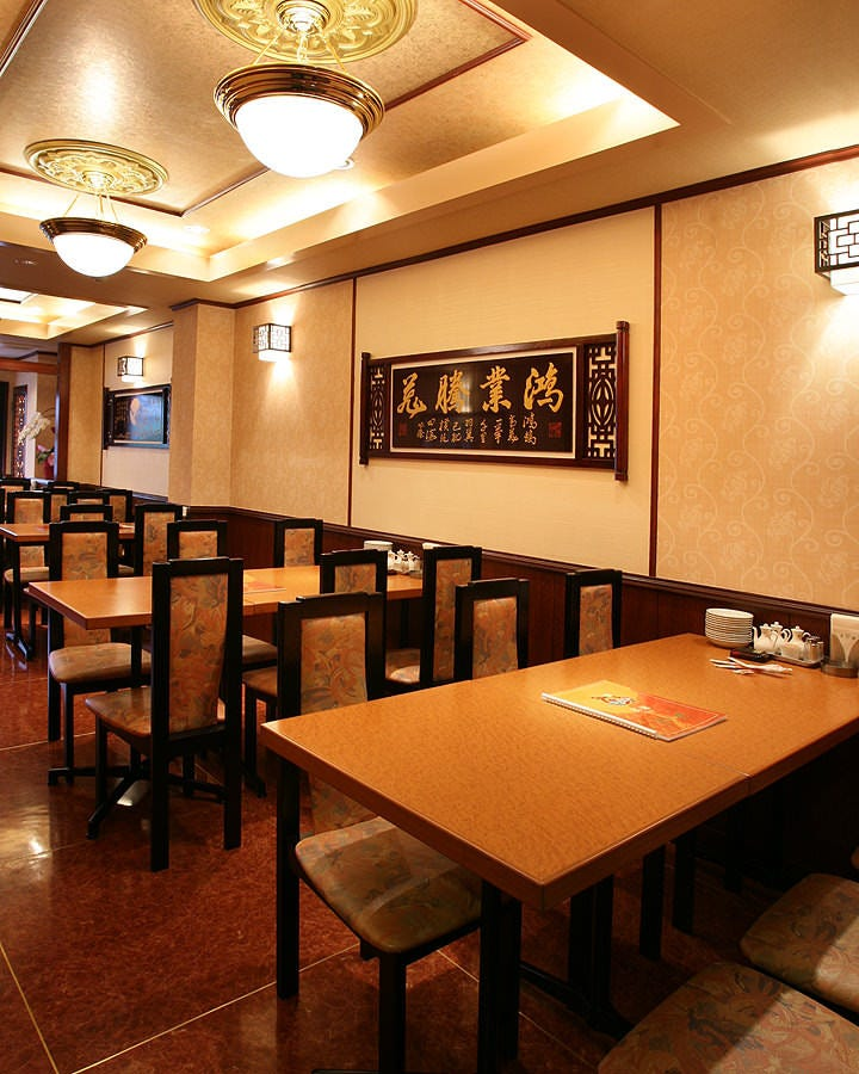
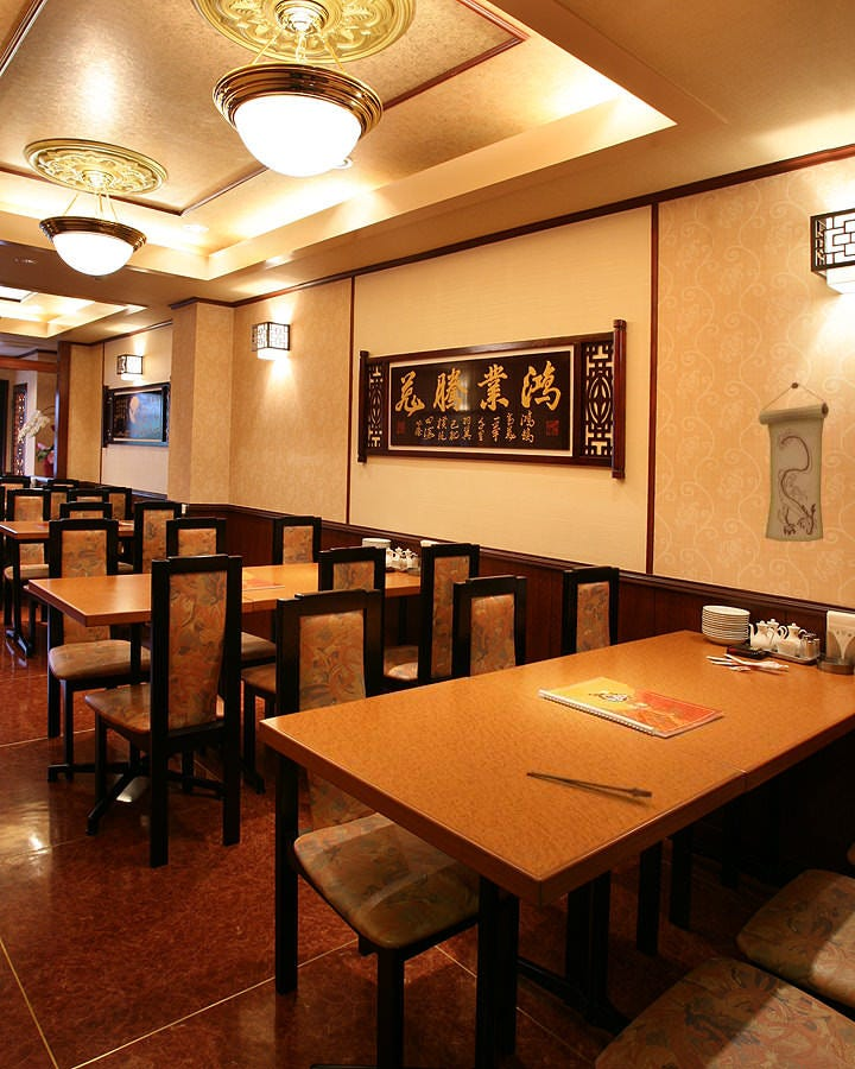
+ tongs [525,771,653,798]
+ wall scroll [758,381,830,543]
